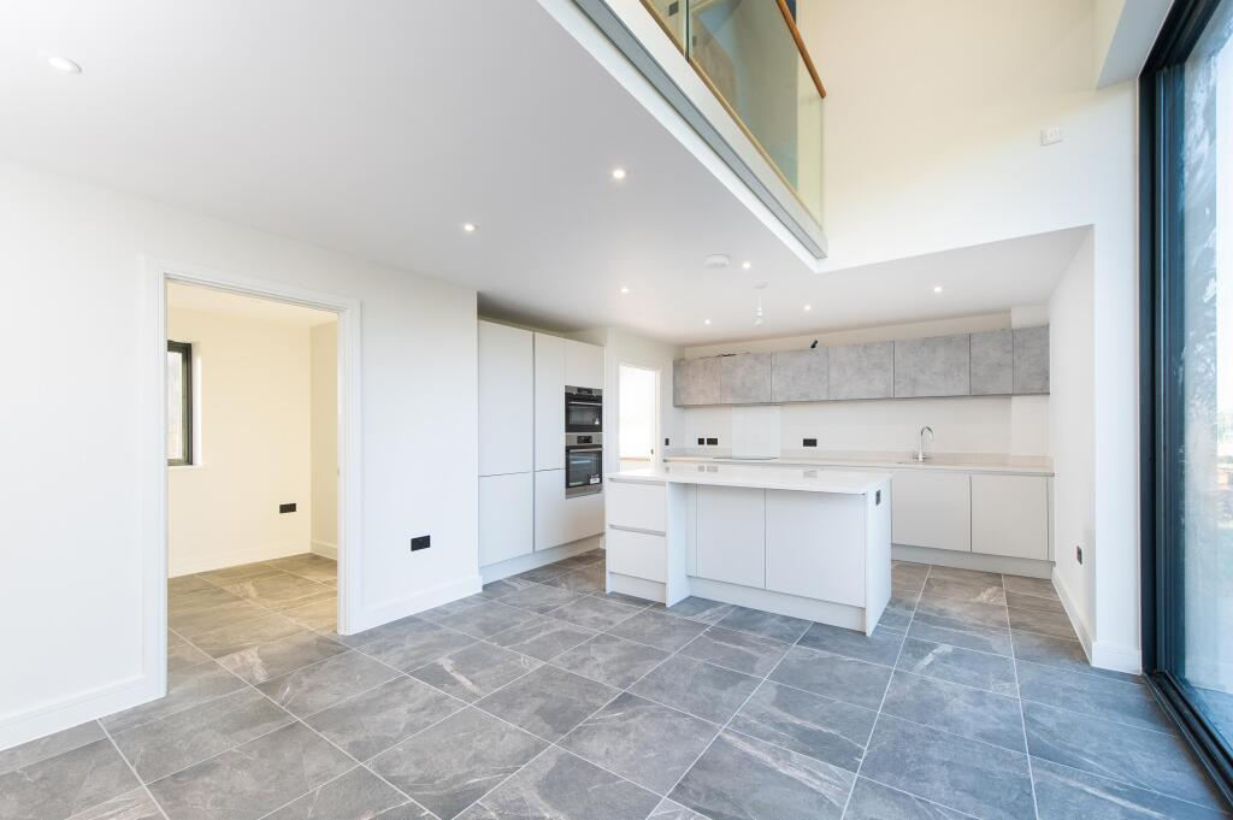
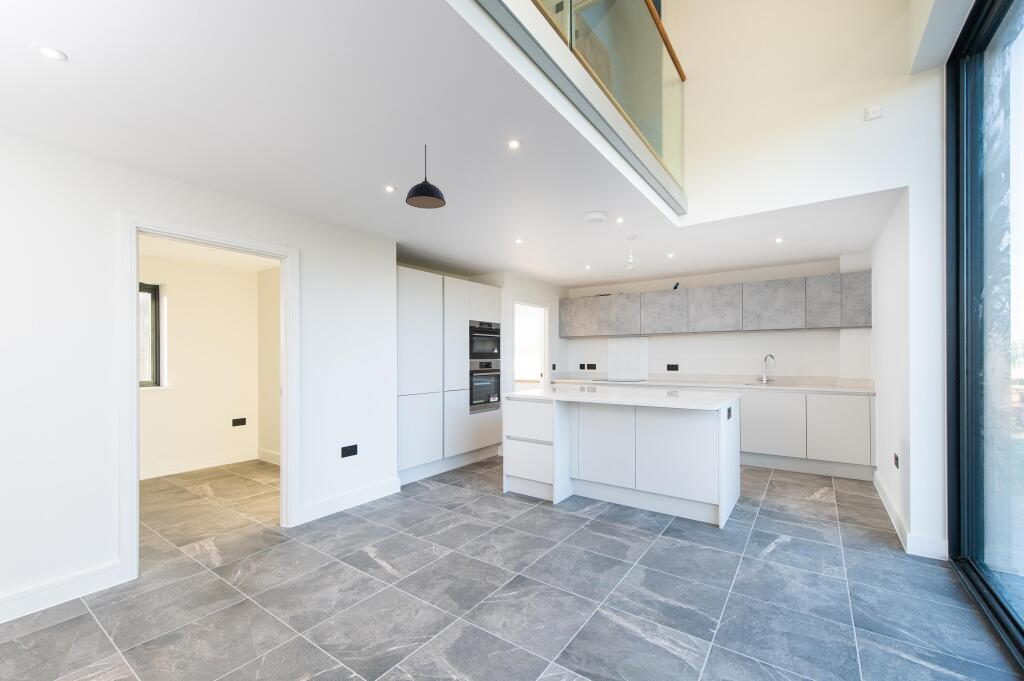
+ pendant light [405,143,447,210]
